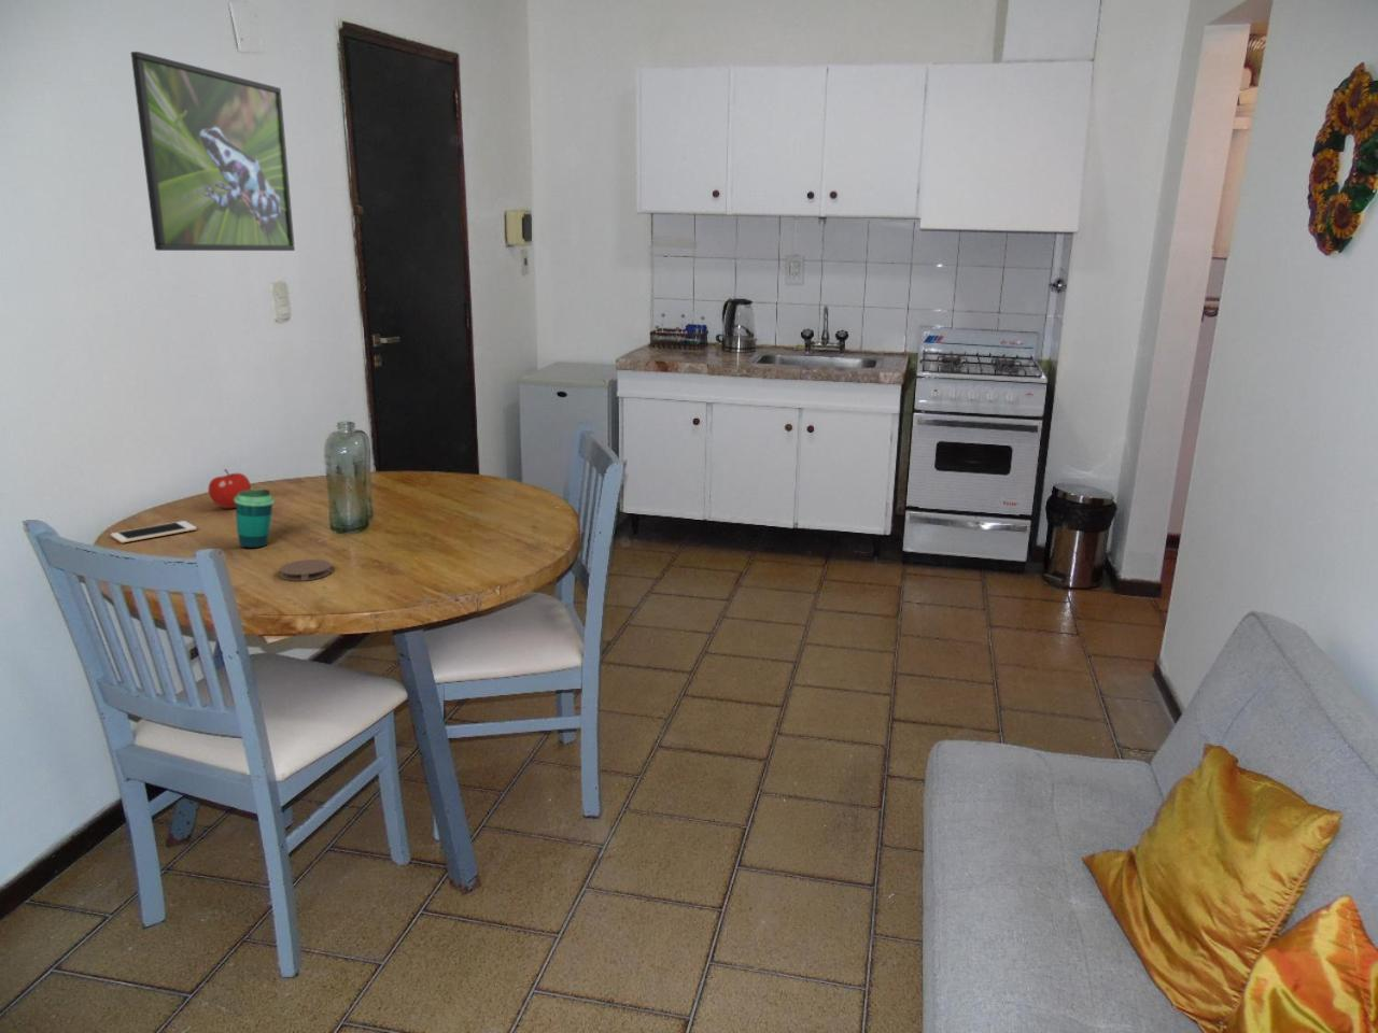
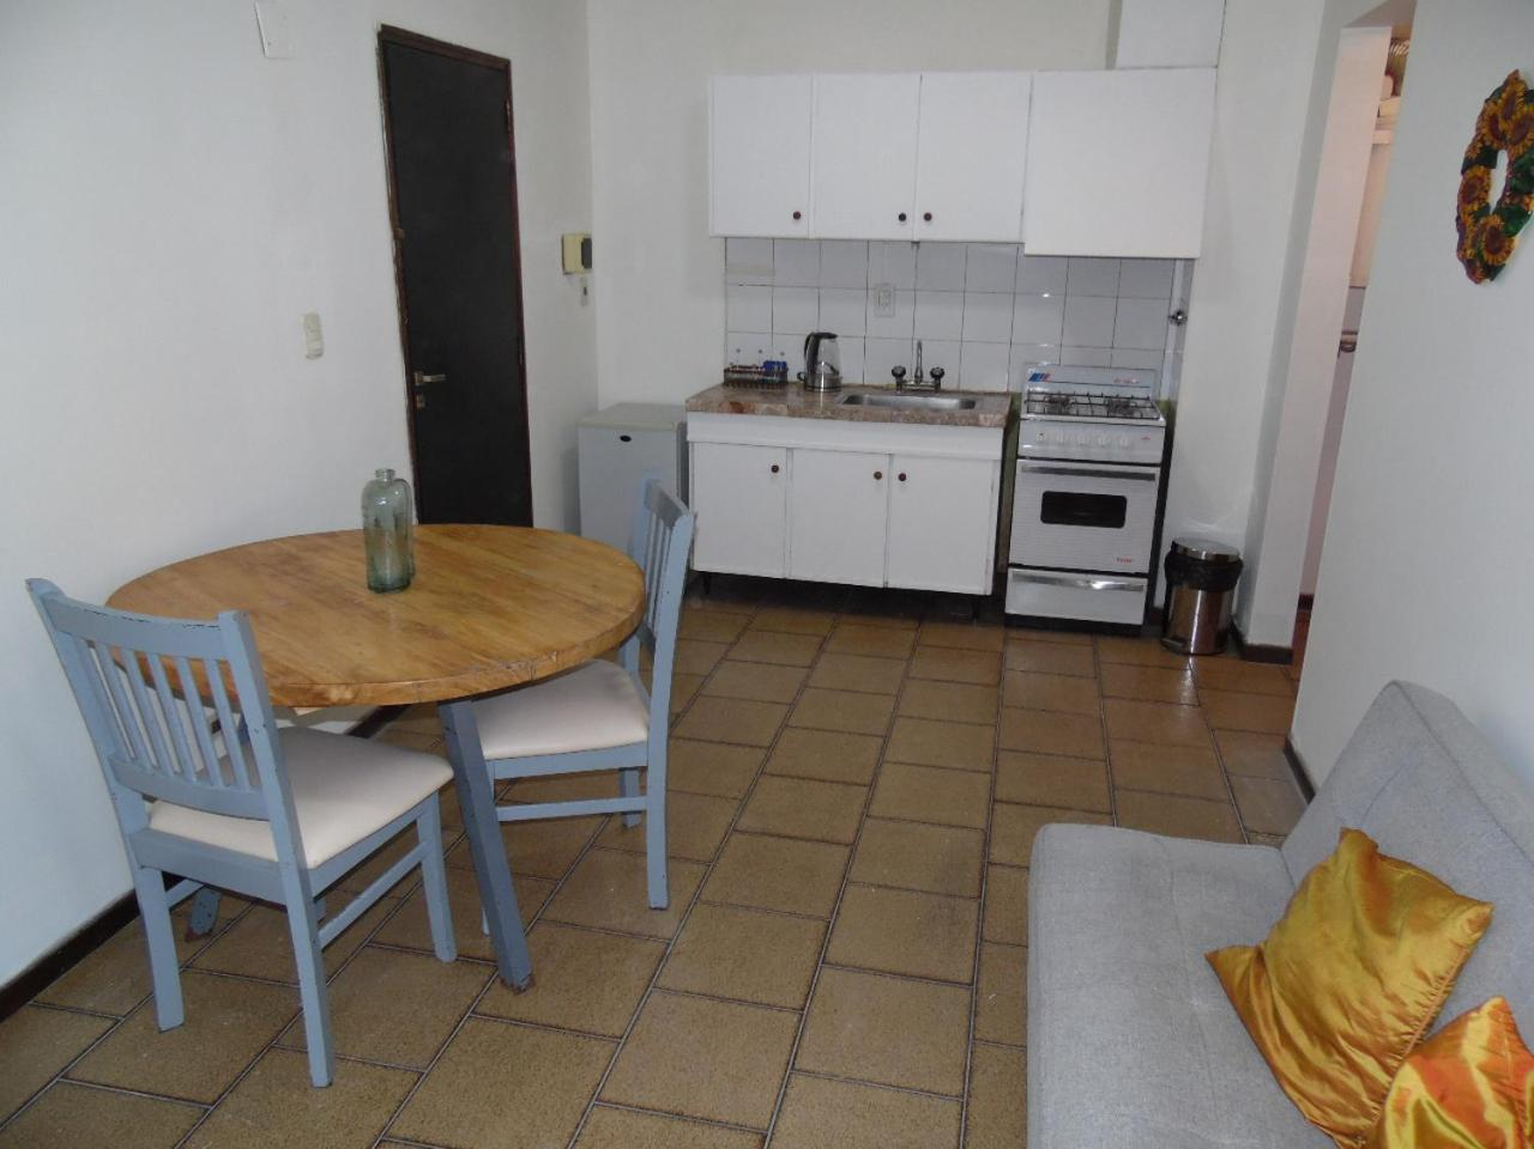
- coaster [279,559,333,582]
- fruit [207,468,252,509]
- cell phone [110,520,199,544]
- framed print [130,51,296,252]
- cup [234,487,276,549]
